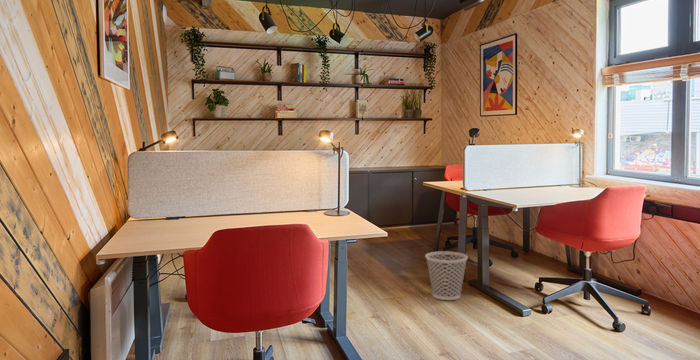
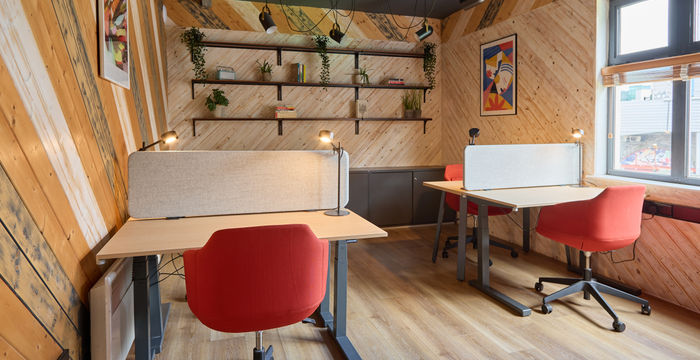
- wastebasket [424,250,469,301]
